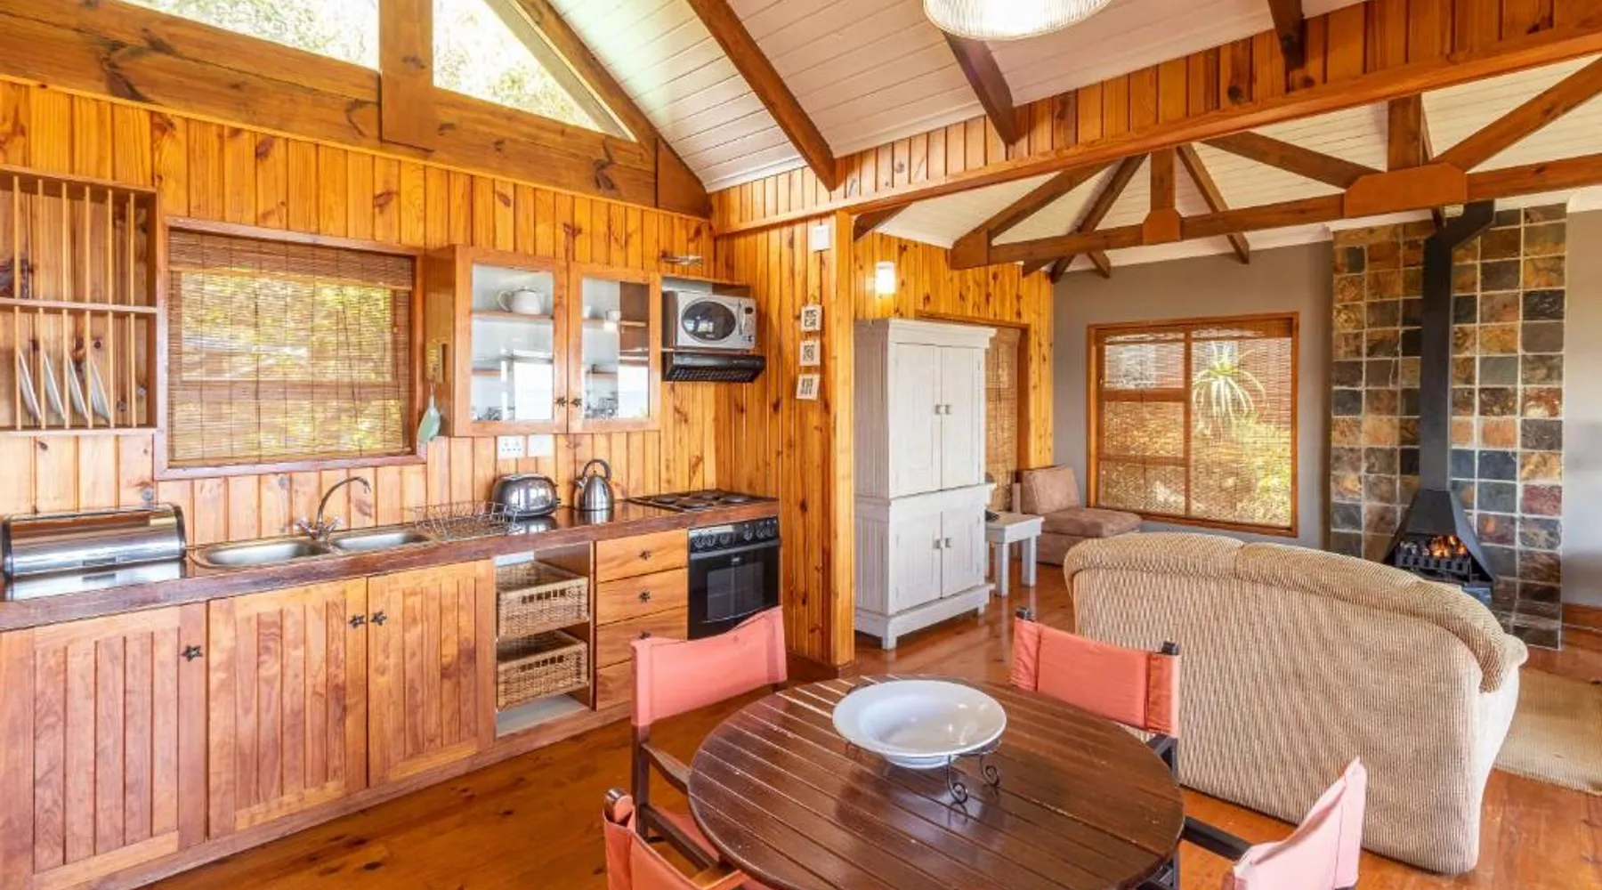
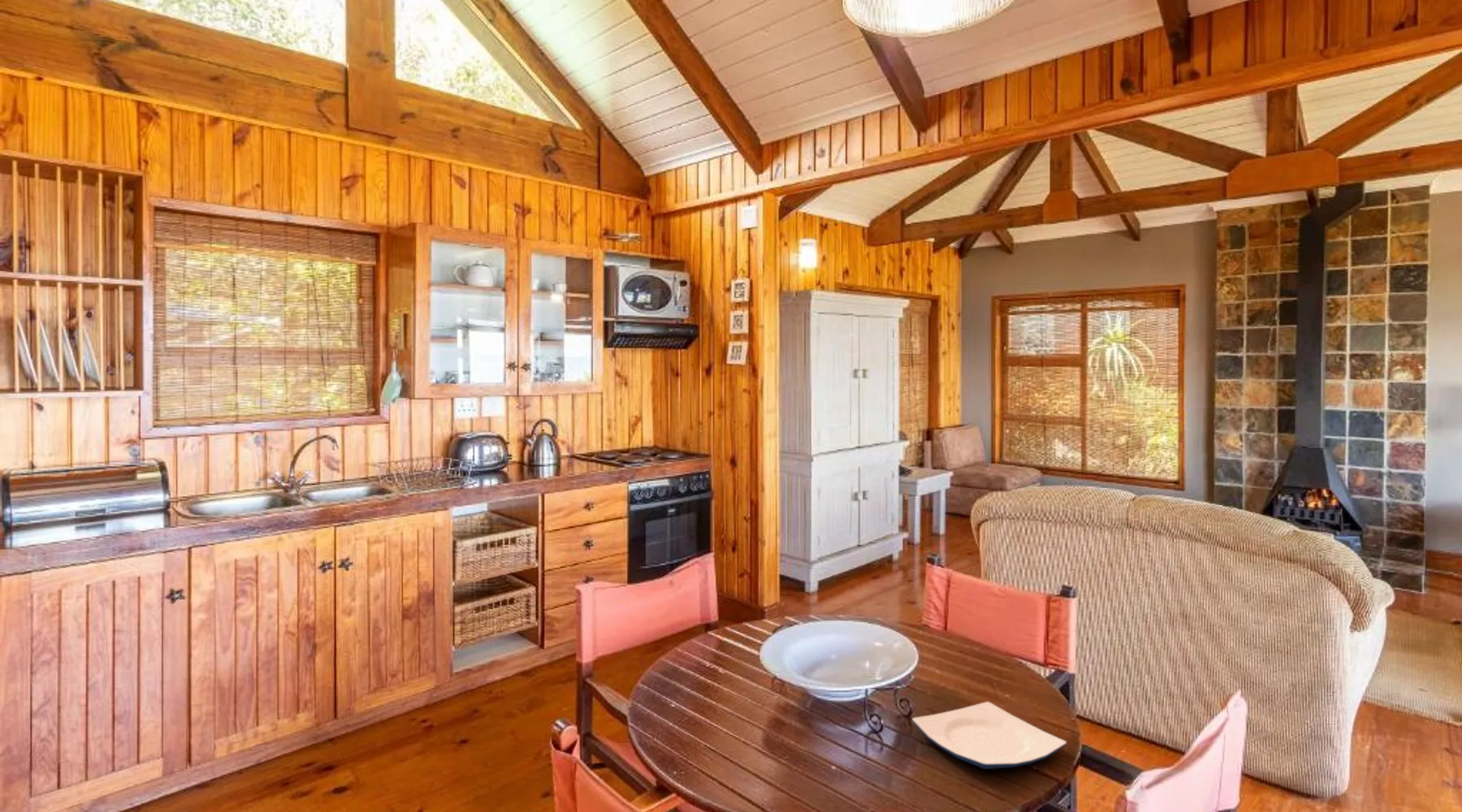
+ plate [911,701,1067,770]
